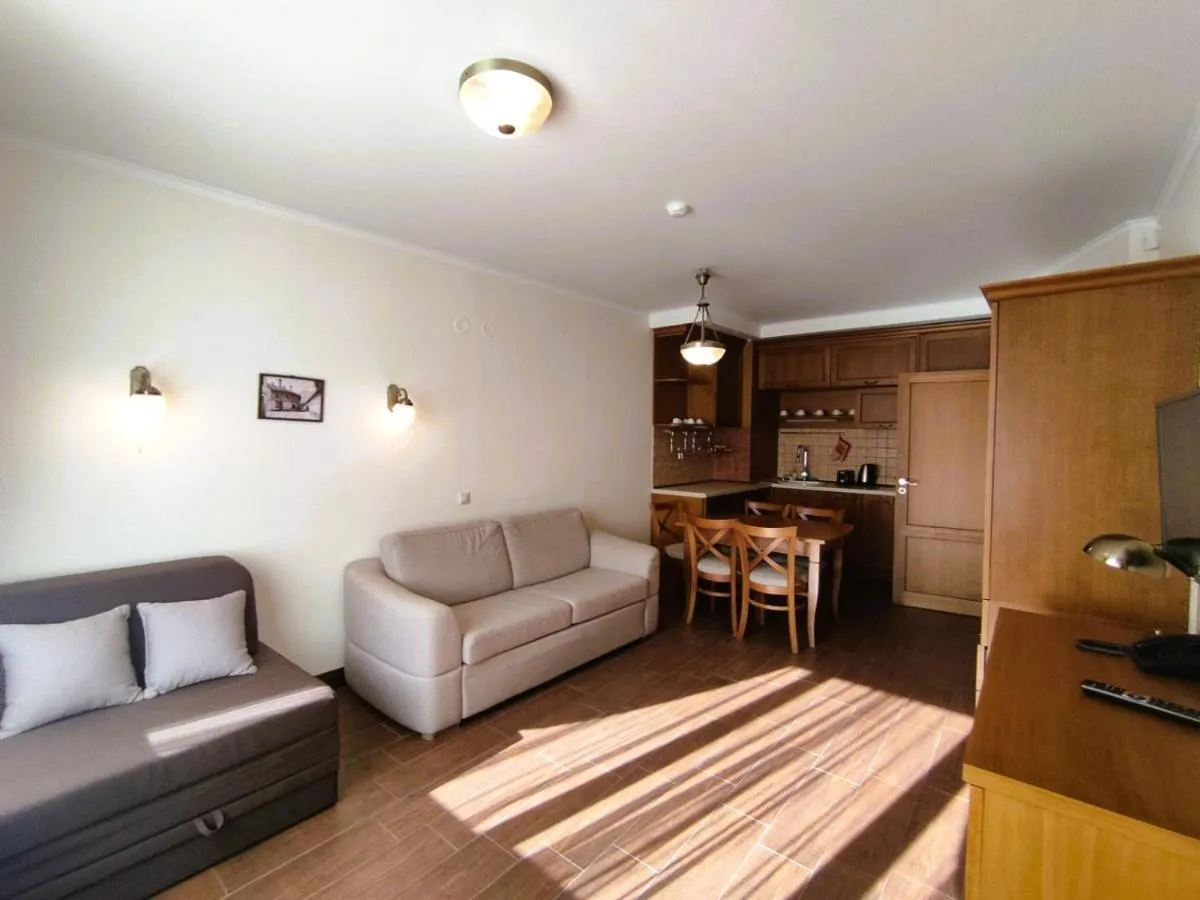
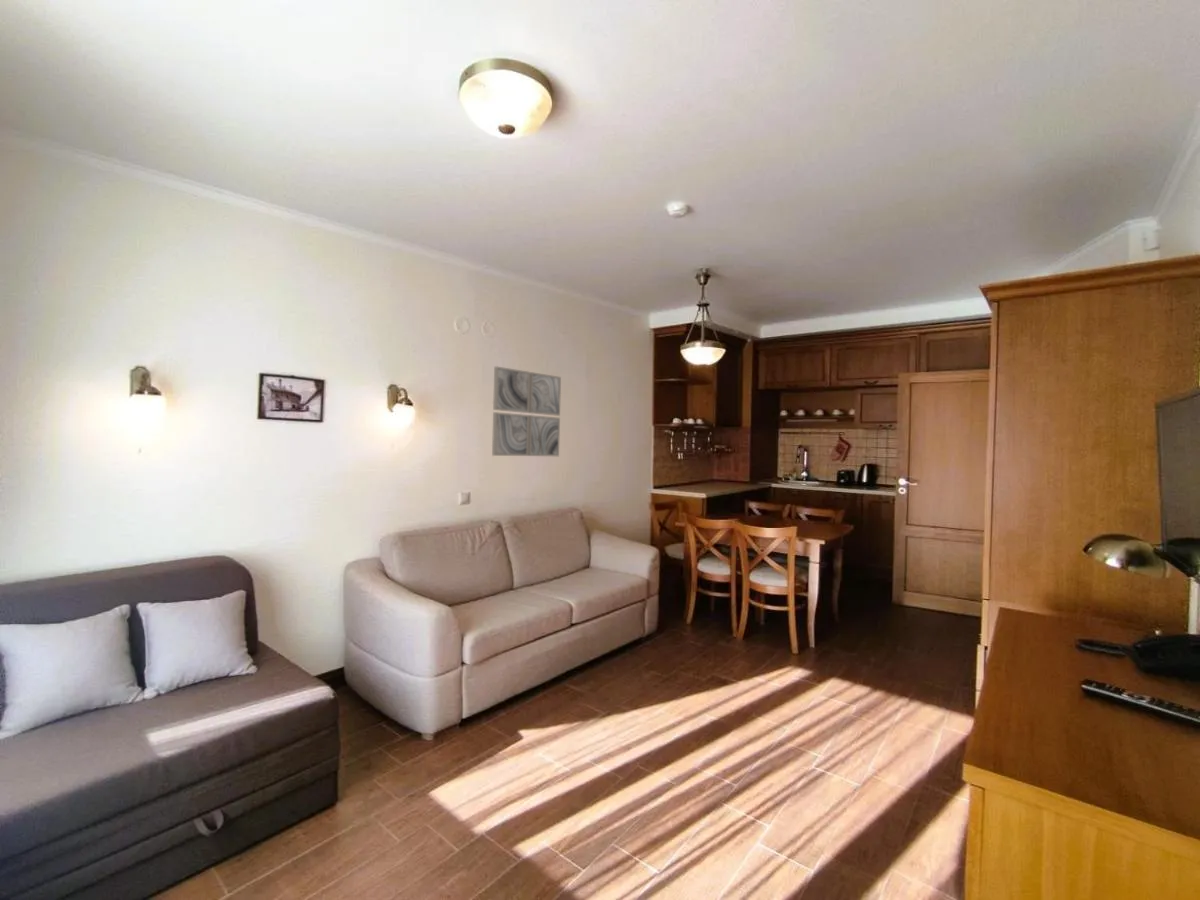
+ wall art [491,365,562,457]
